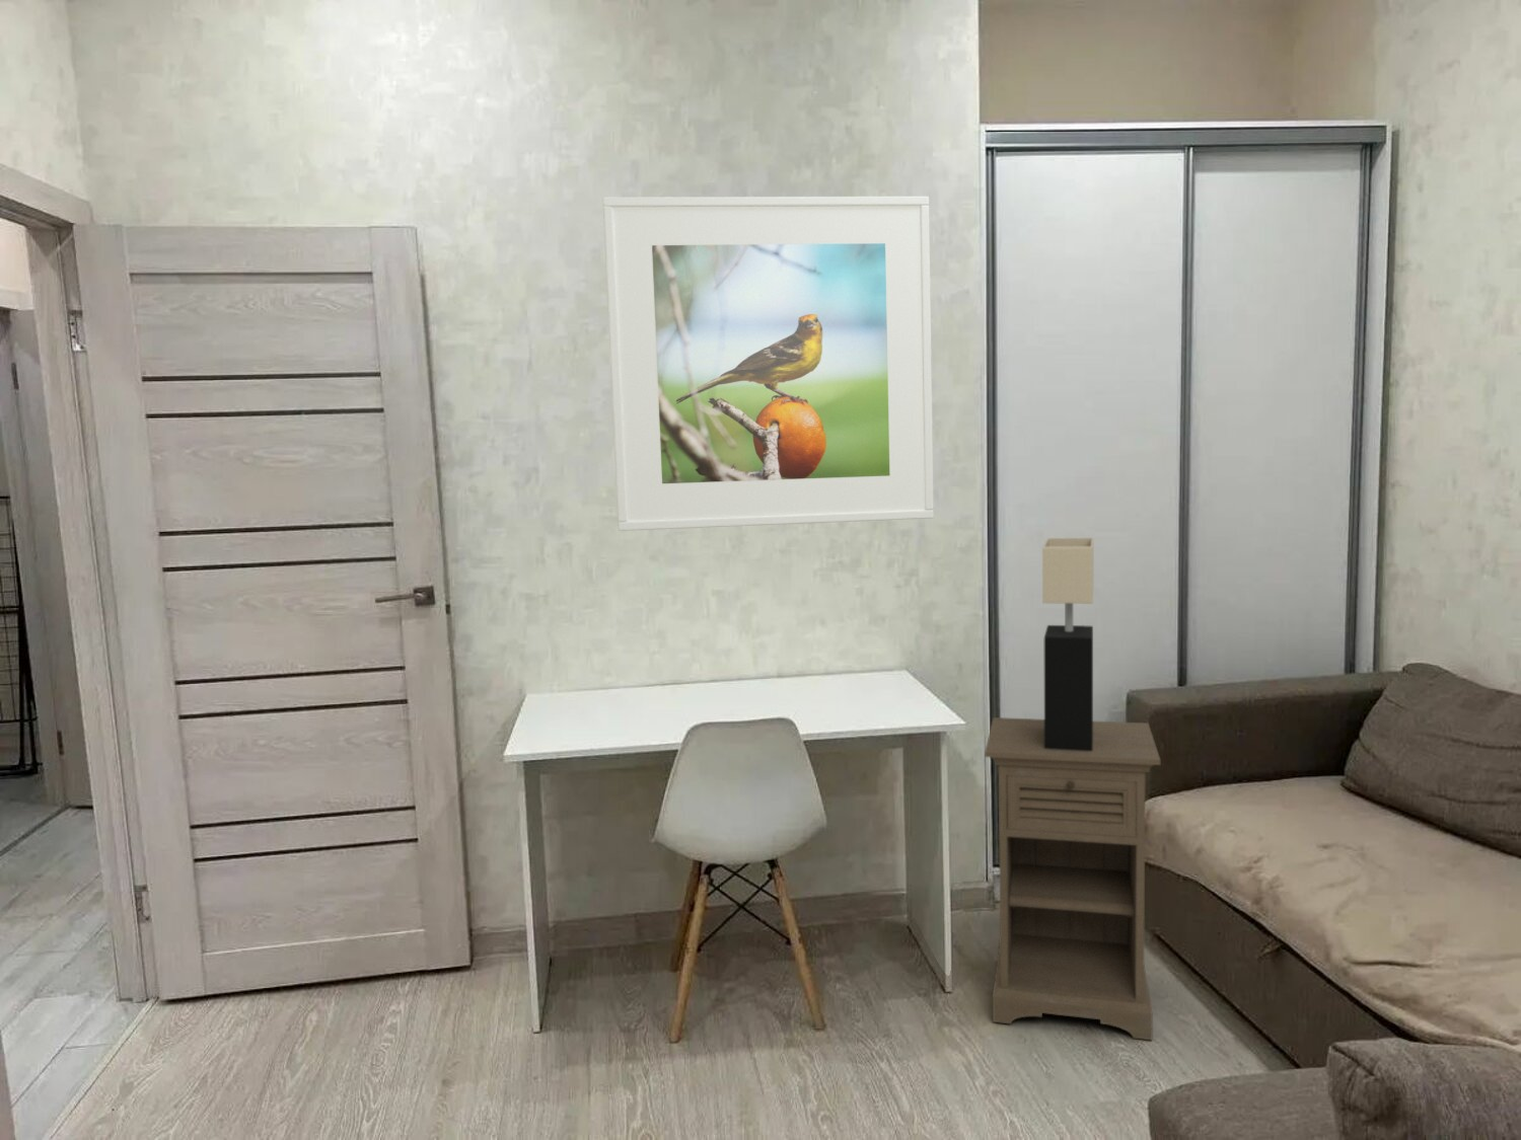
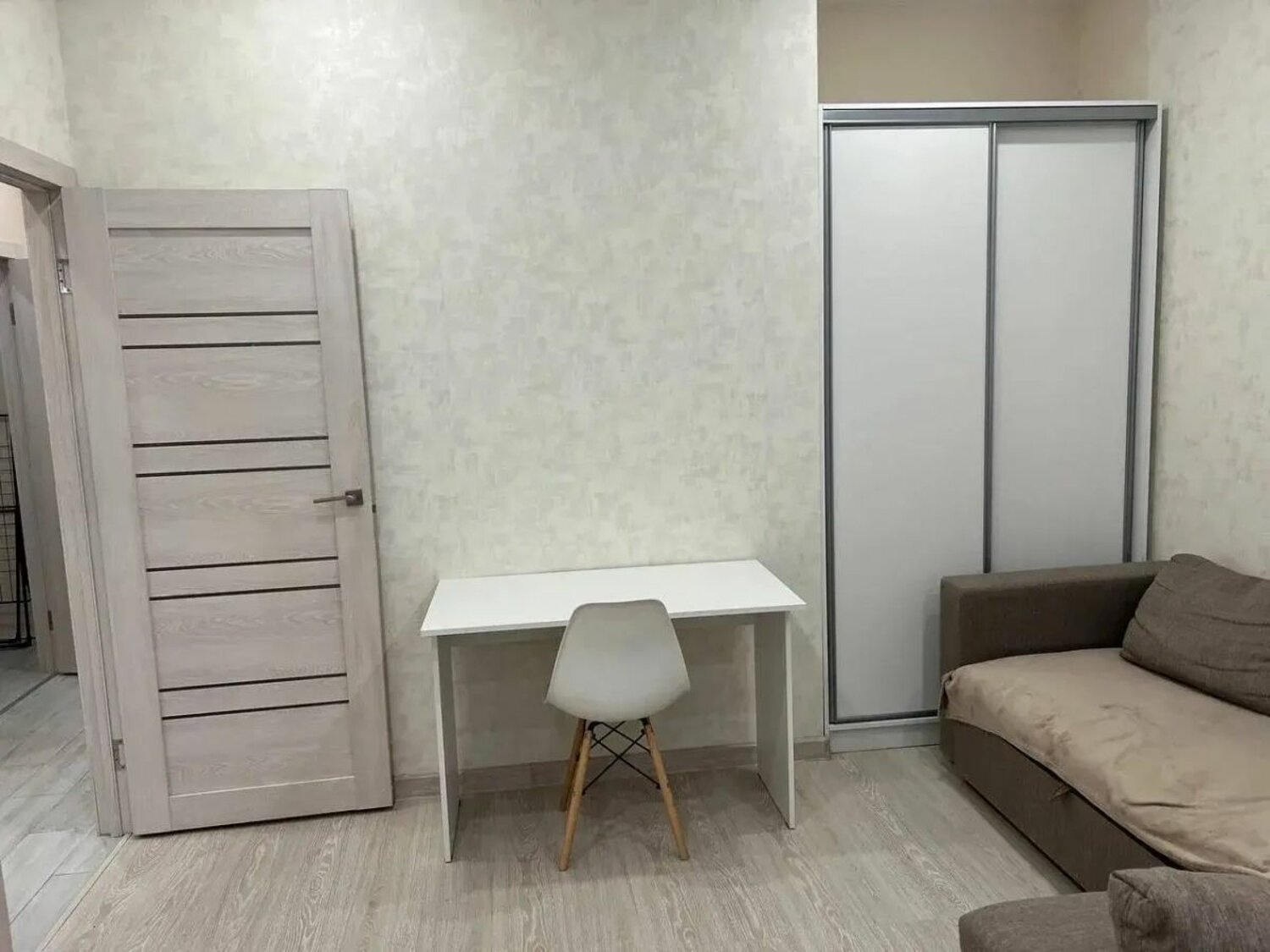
- nightstand [983,716,1161,1041]
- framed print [602,195,935,532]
- table lamp [1042,536,1095,751]
